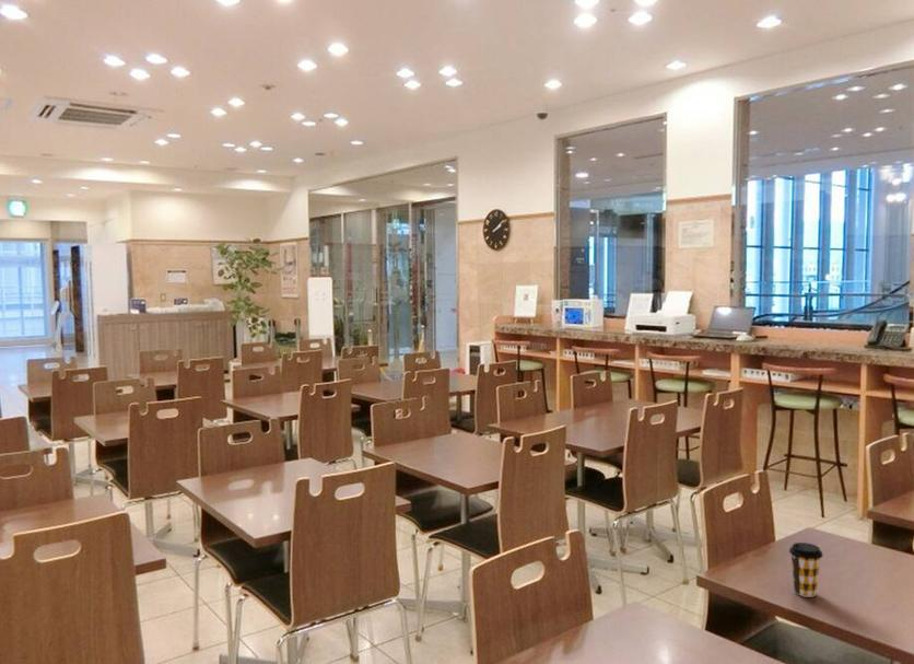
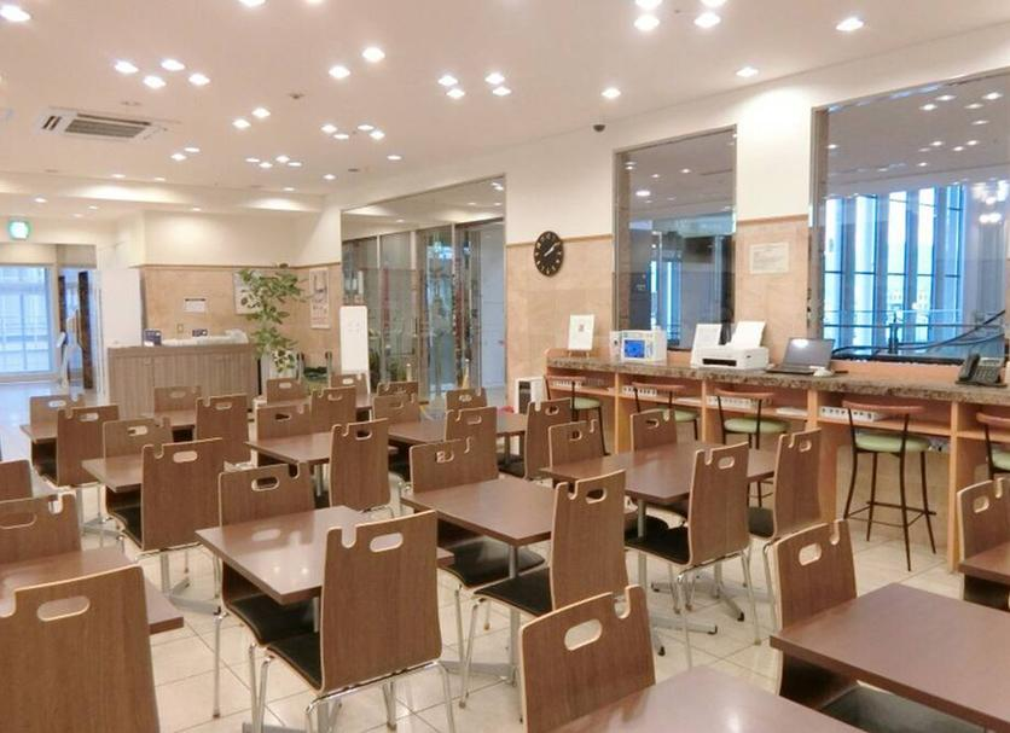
- coffee cup [788,541,824,598]
